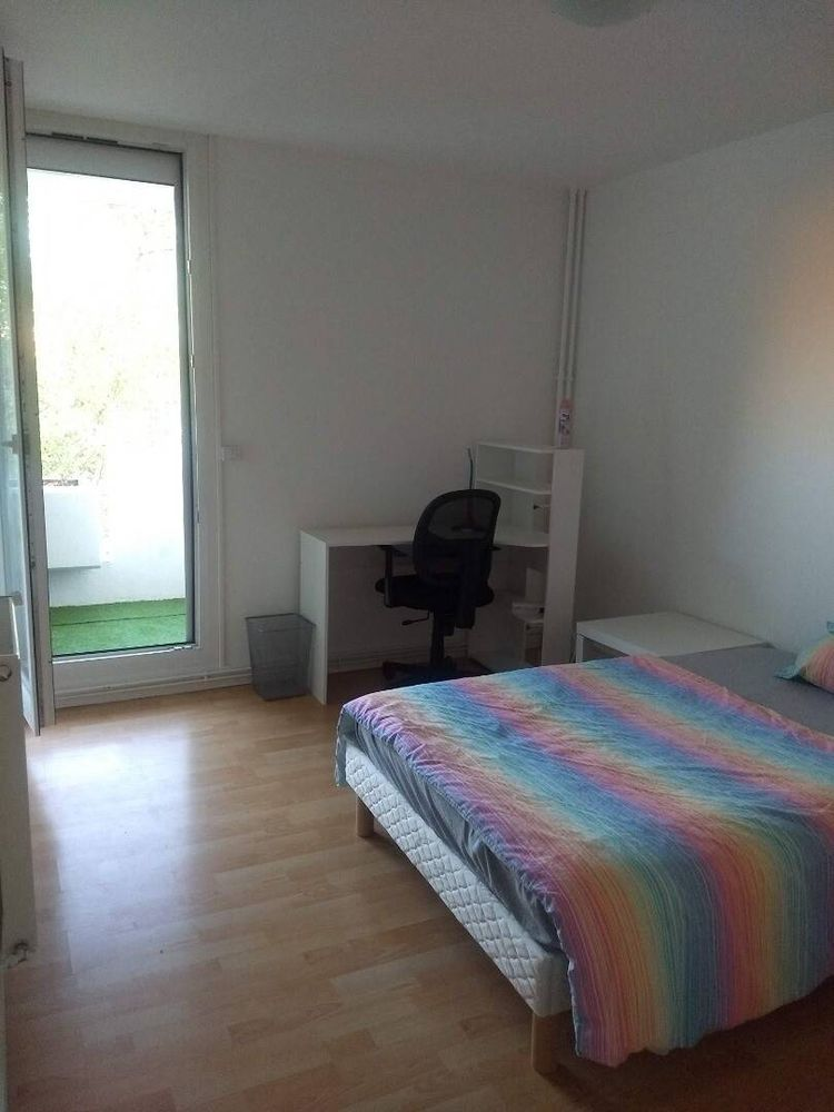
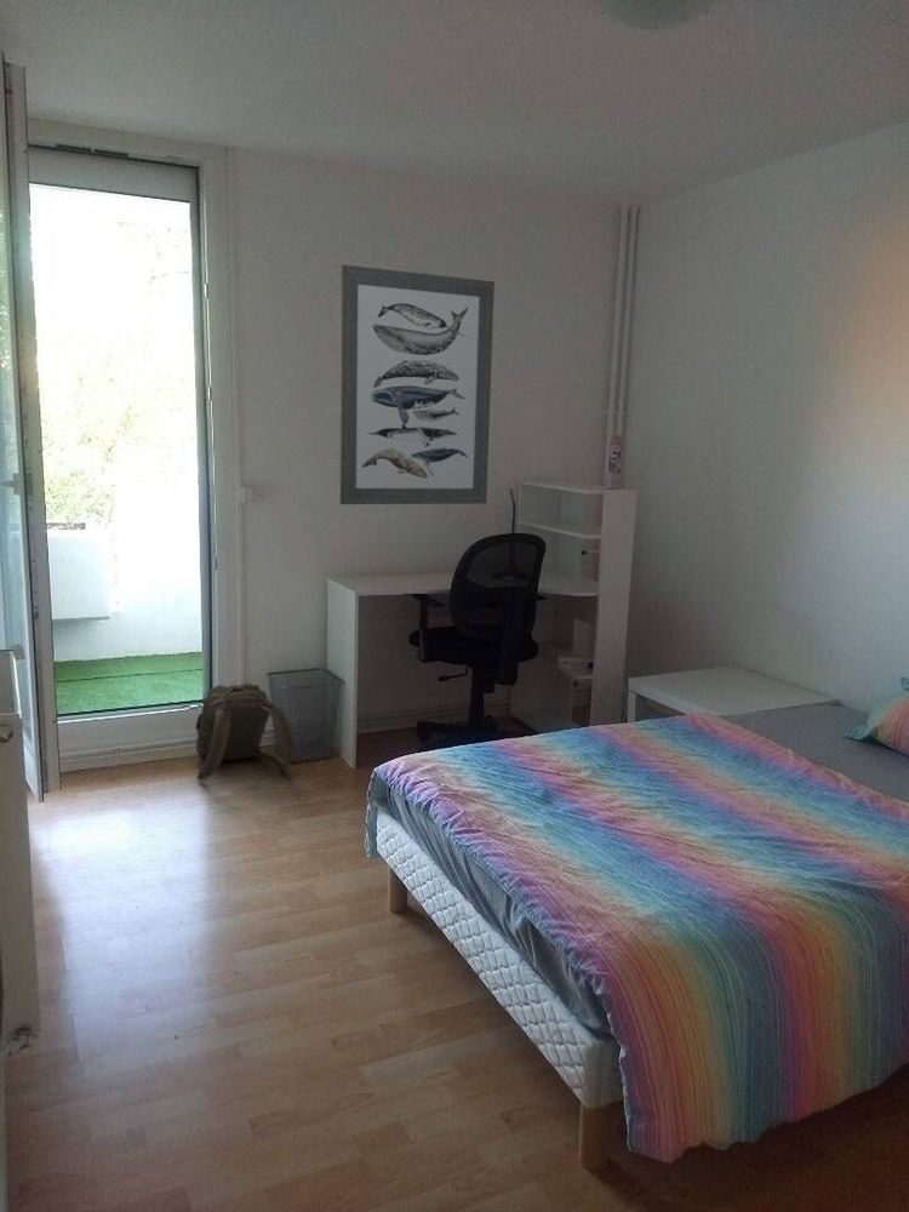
+ wall art [338,264,496,505]
+ backpack [194,682,297,783]
